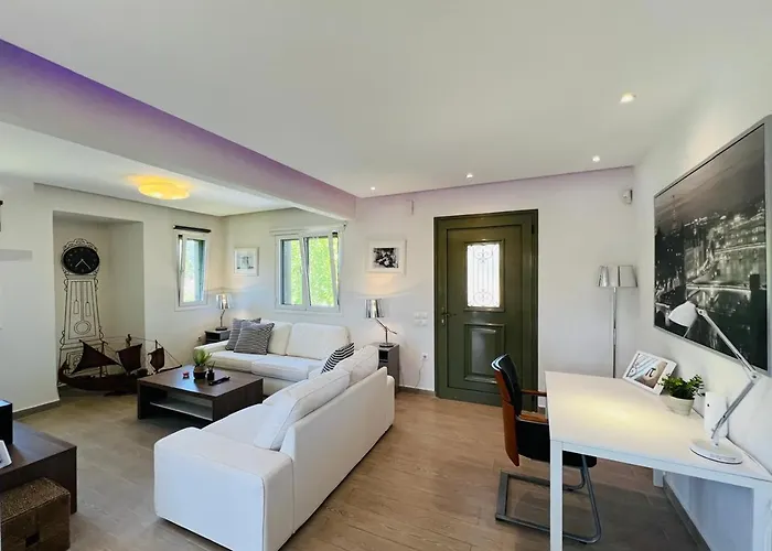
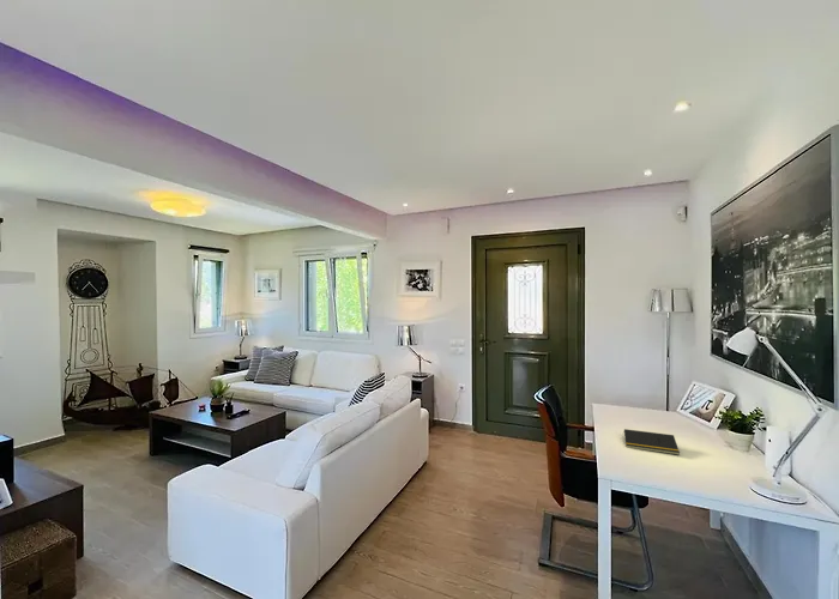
+ notepad [622,428,681,456]
